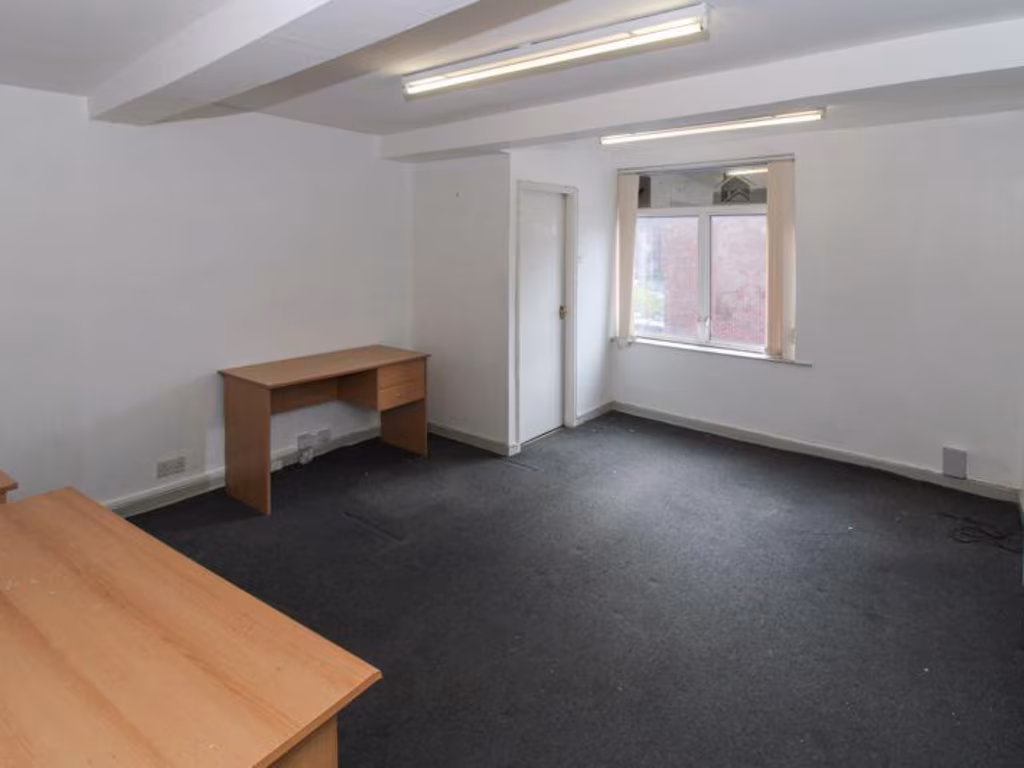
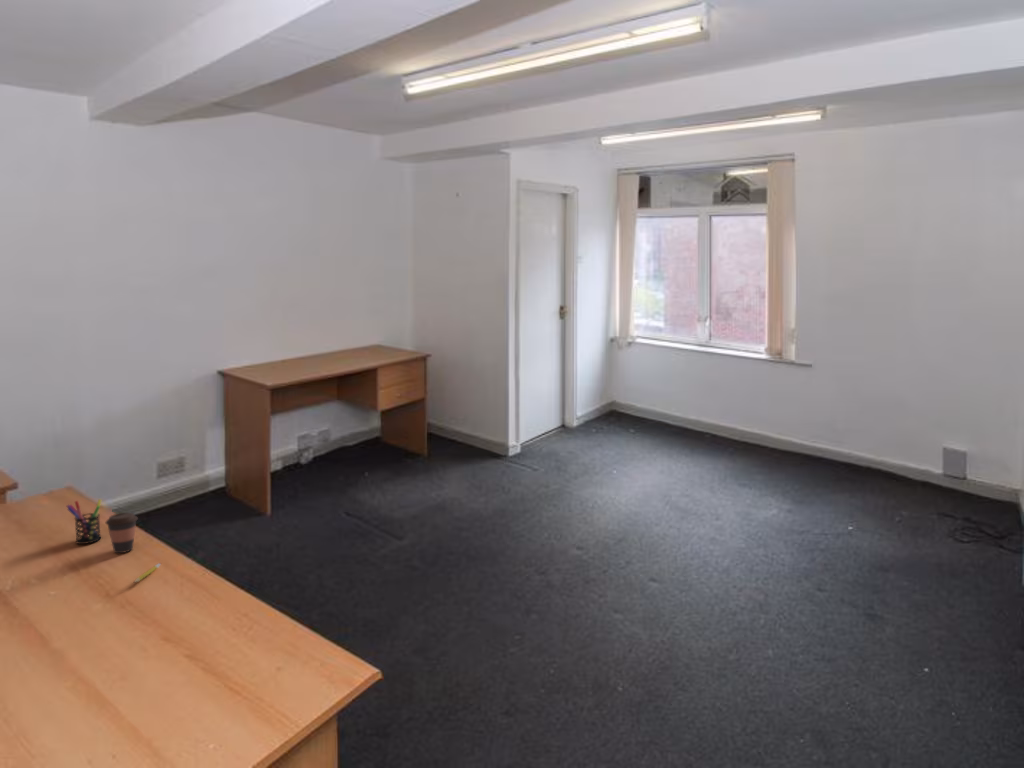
+ pencil [133,562,162,584]
+ coffee cup [104,512,139,554]
+ pen holder [66,498,102,545]
